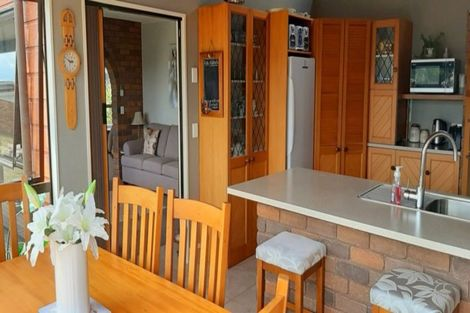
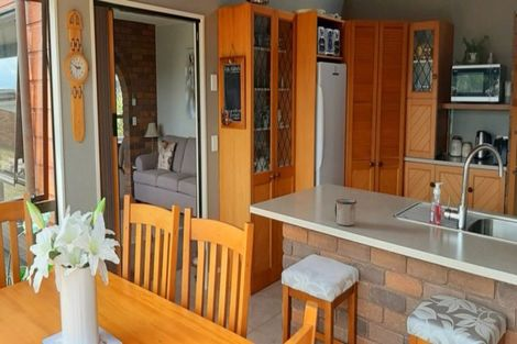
+ mug [334,198,358,226]
